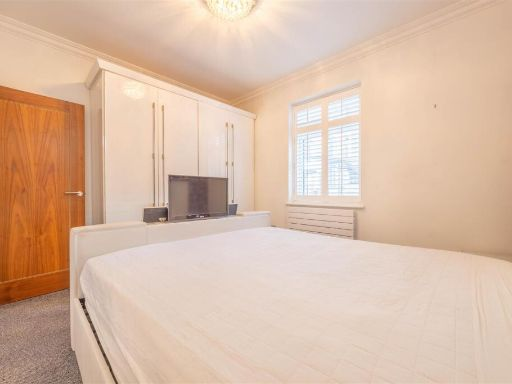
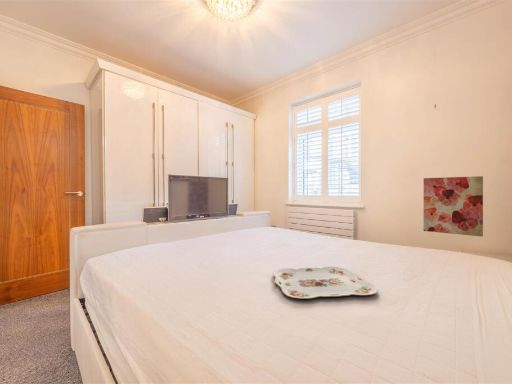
+ wall art [422,175,484,238]
+ serving tray [273,266,378,300]
